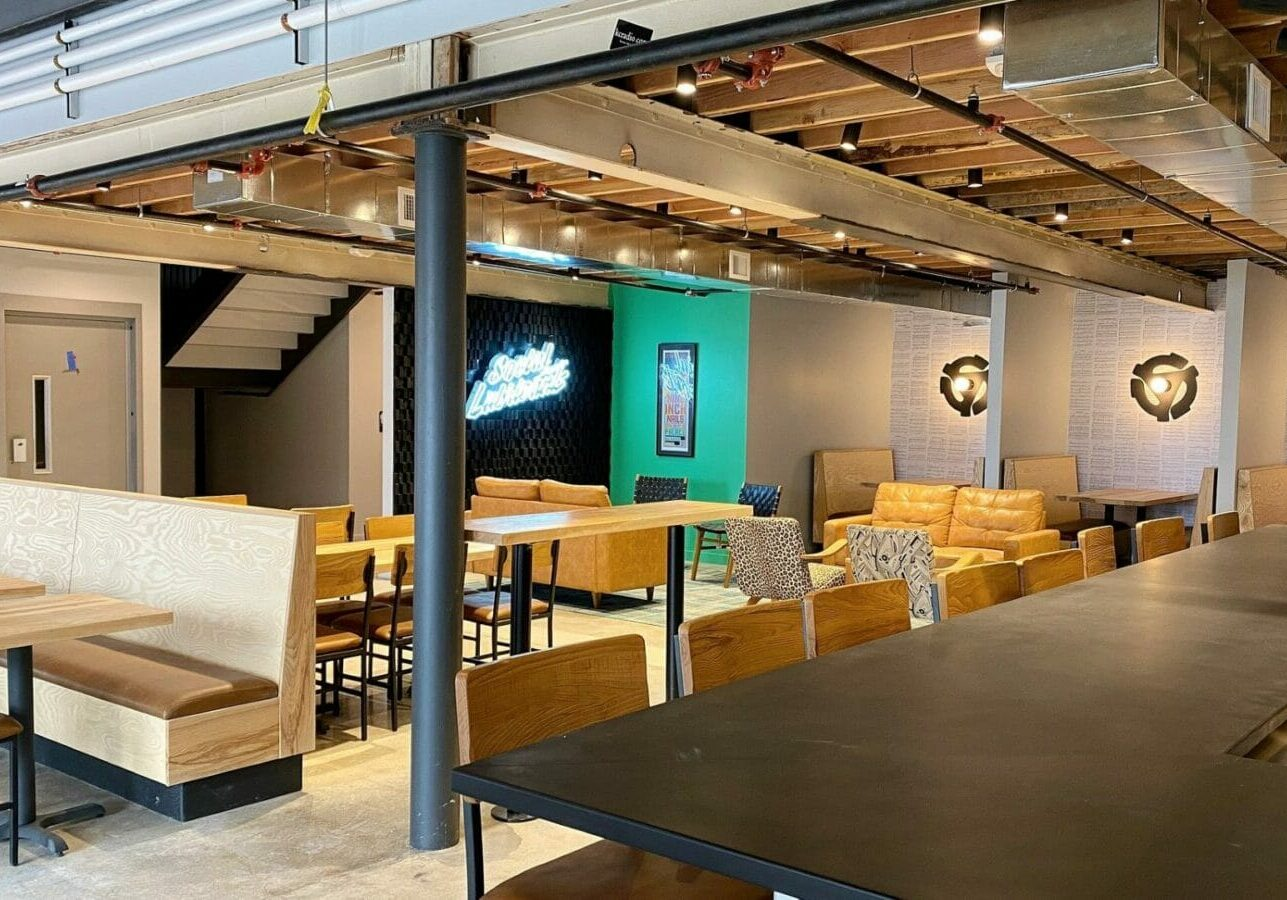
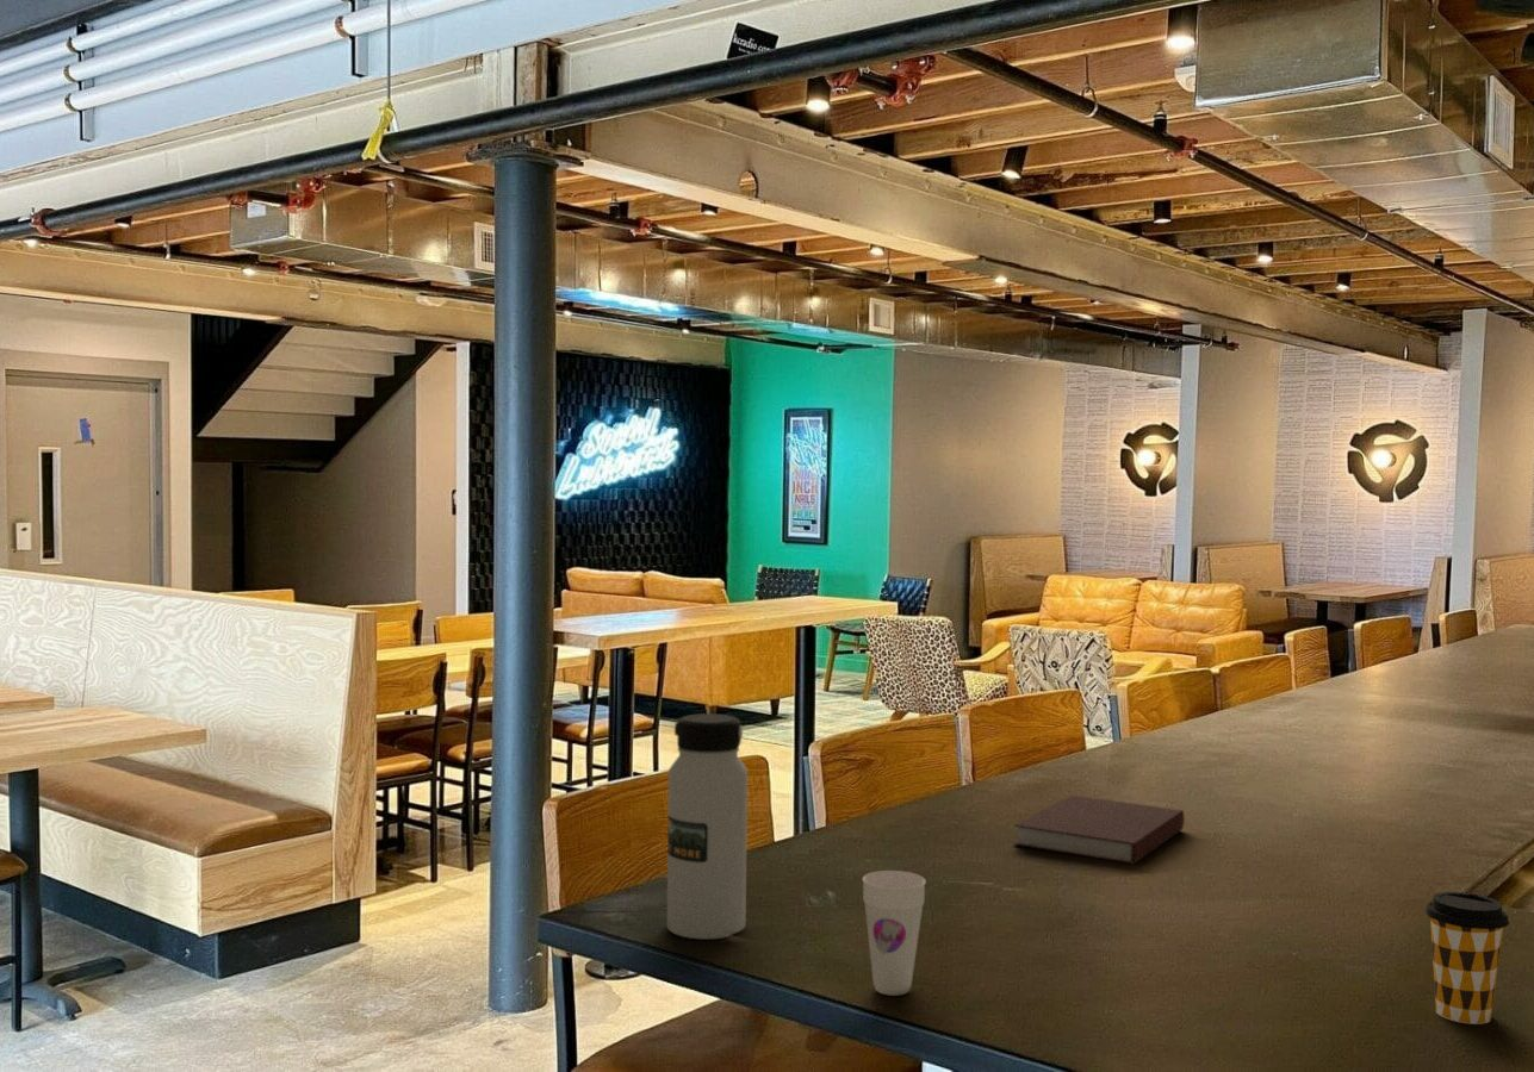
+ notebook [1012,793,1186,865]
+ coffee cup [1424,891,1510,1026]
+ cup [862,870,927,997]
+ water bottle [666,712,749,940]
